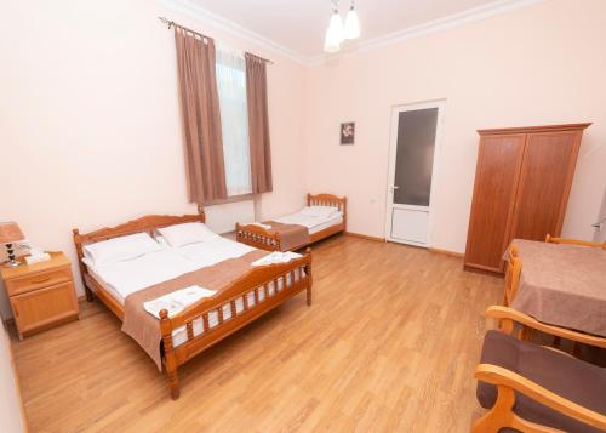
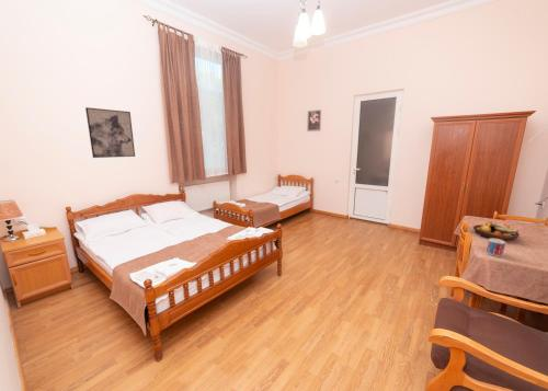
+ fruit bowl [472,220,521,241]
+ wall art [84,106,136,159]
+ mug [486,238,506,257]
